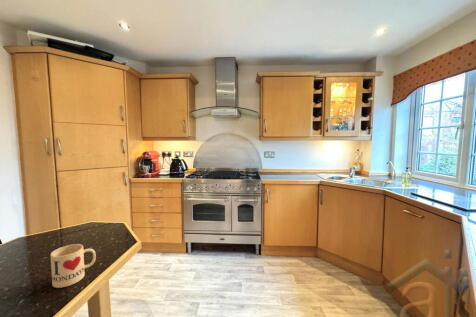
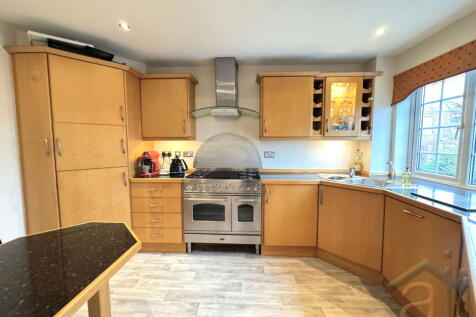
- mug [50,243,97,289]
